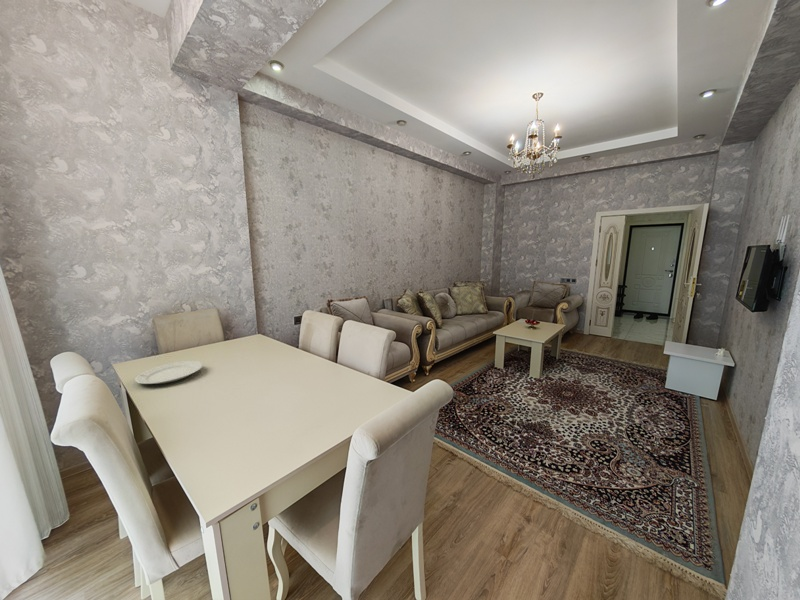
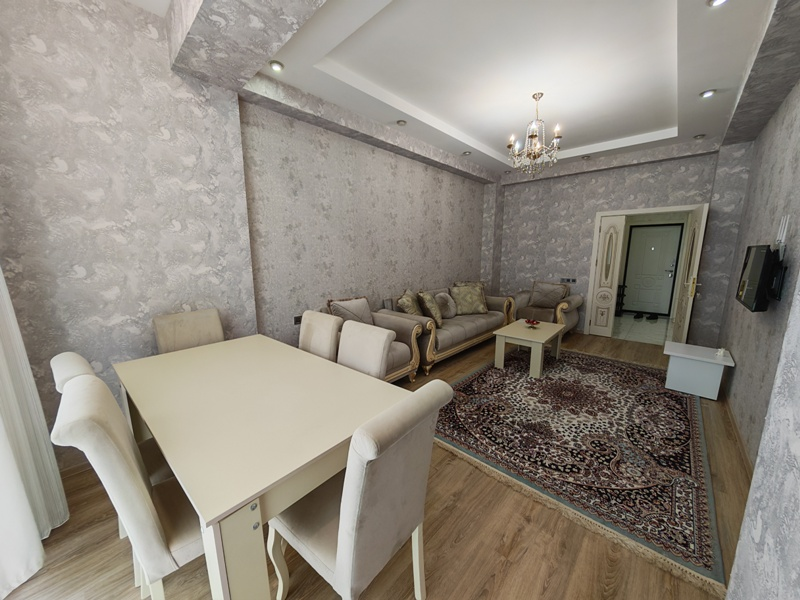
- chinaware [134,360,204,385]
